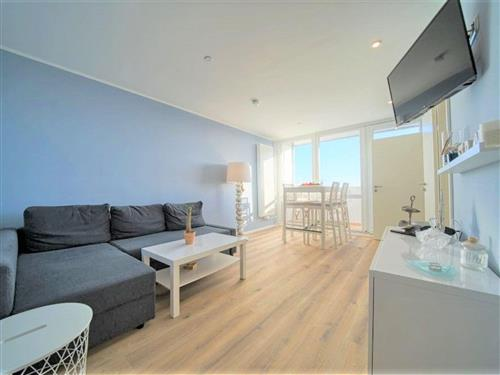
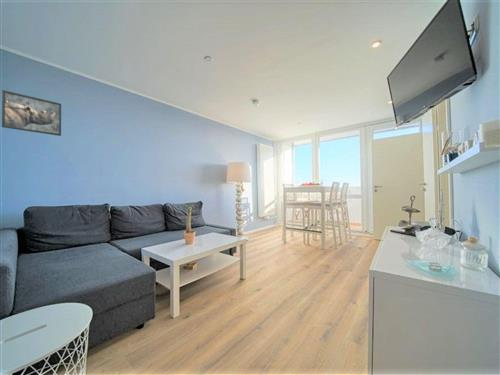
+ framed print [1,89,62,137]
